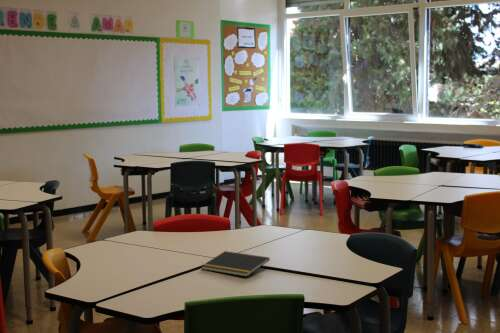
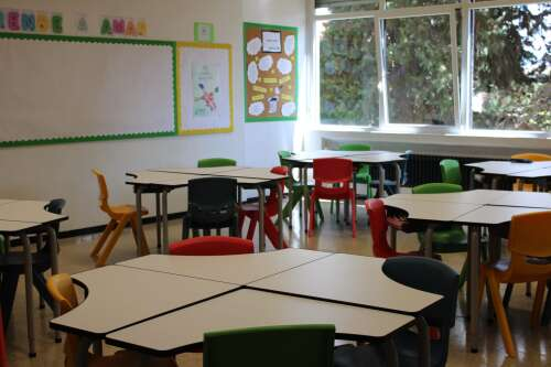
- notepad [200,250,271,278]
